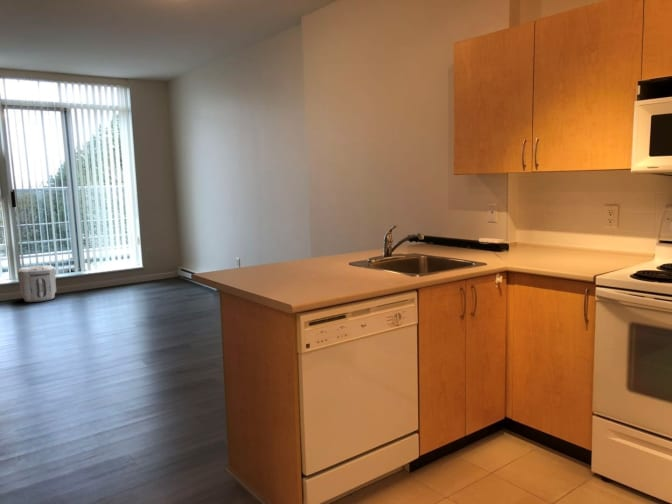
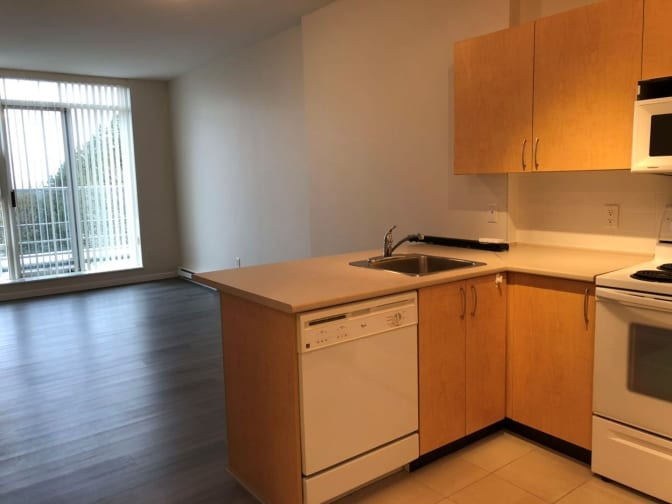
- air purifier [17,264,57,303]
